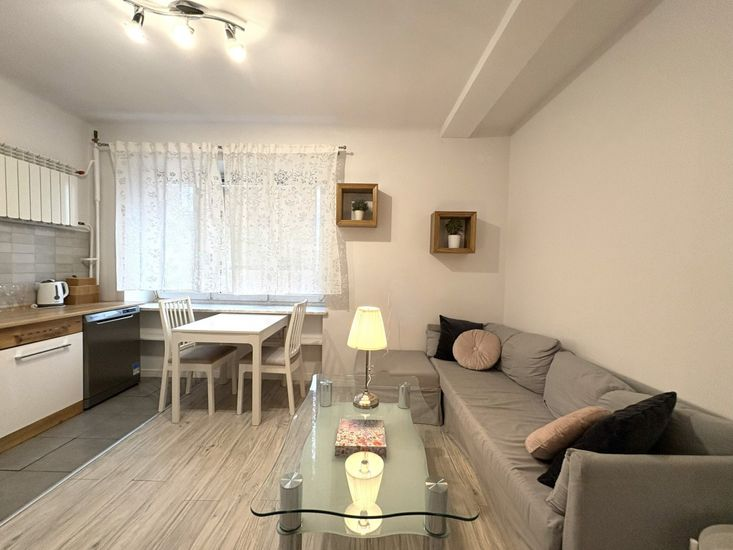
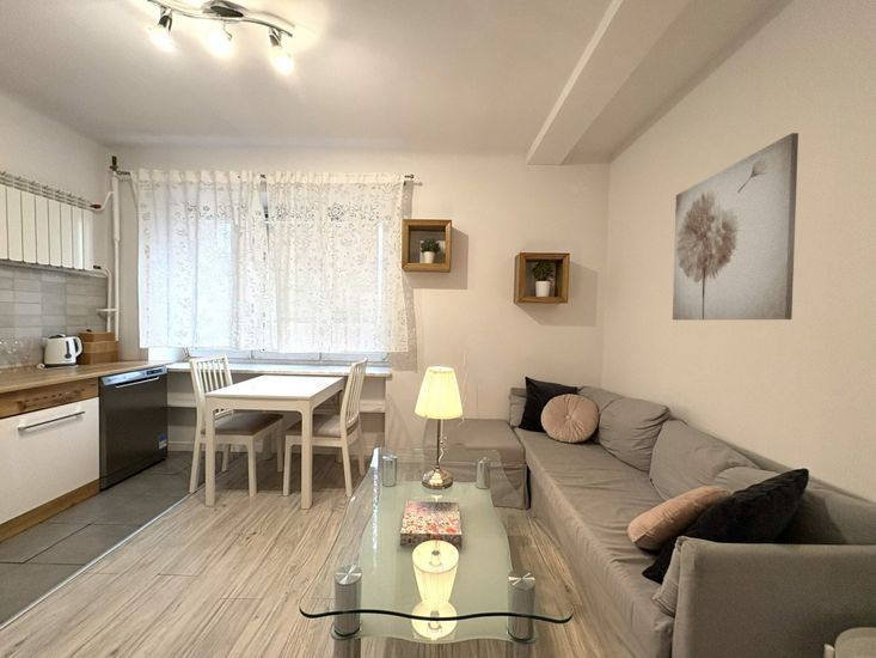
+ wall art [672,132,800,321]
